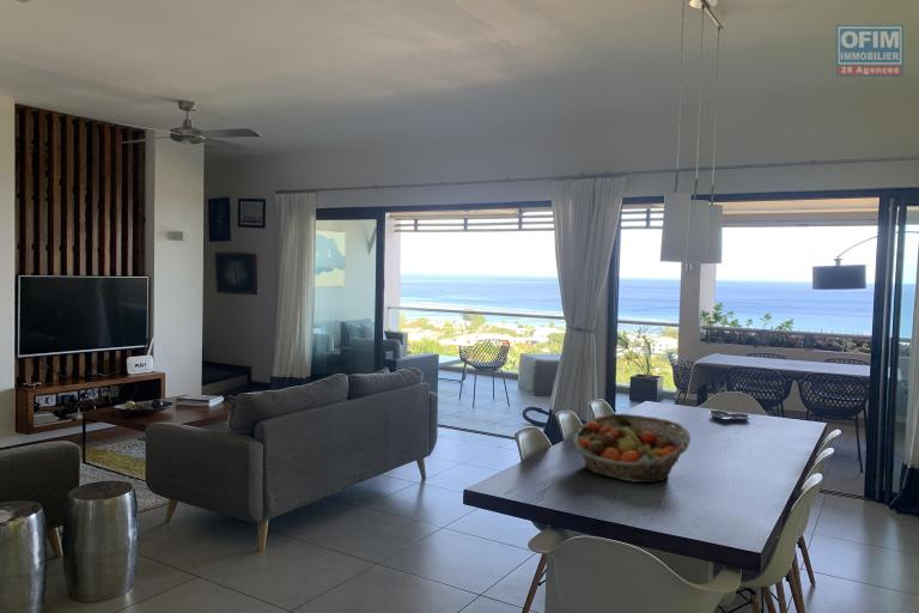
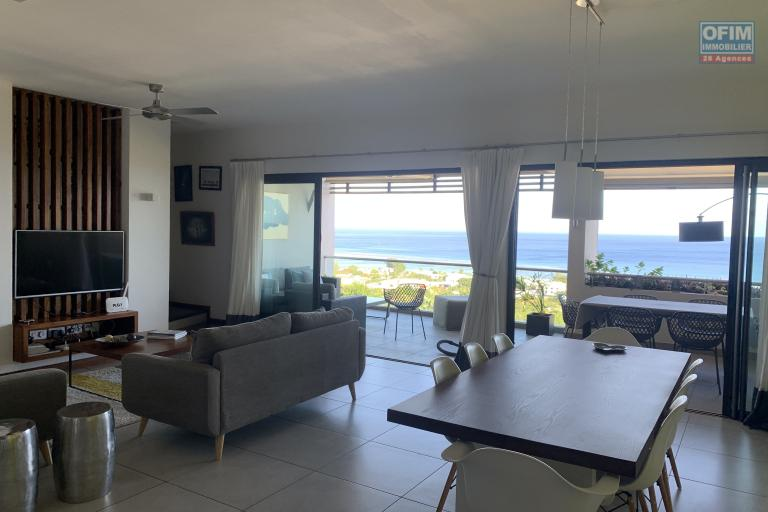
- fruit basket [572,413,692,484]
